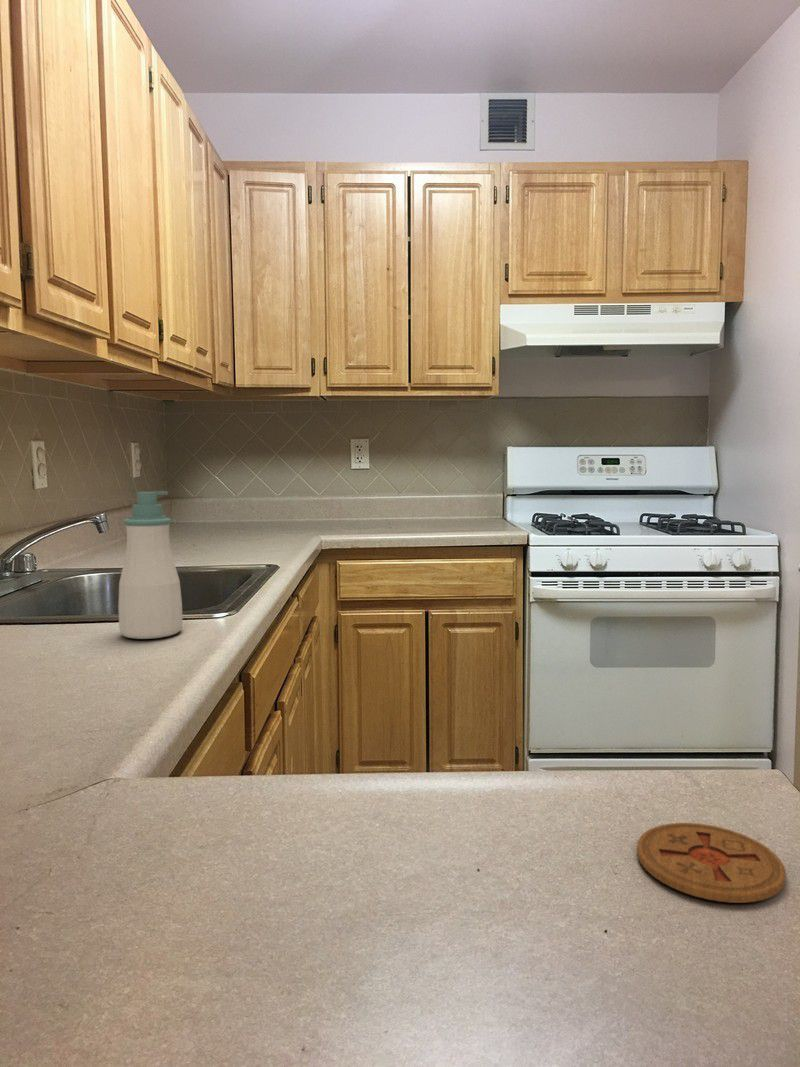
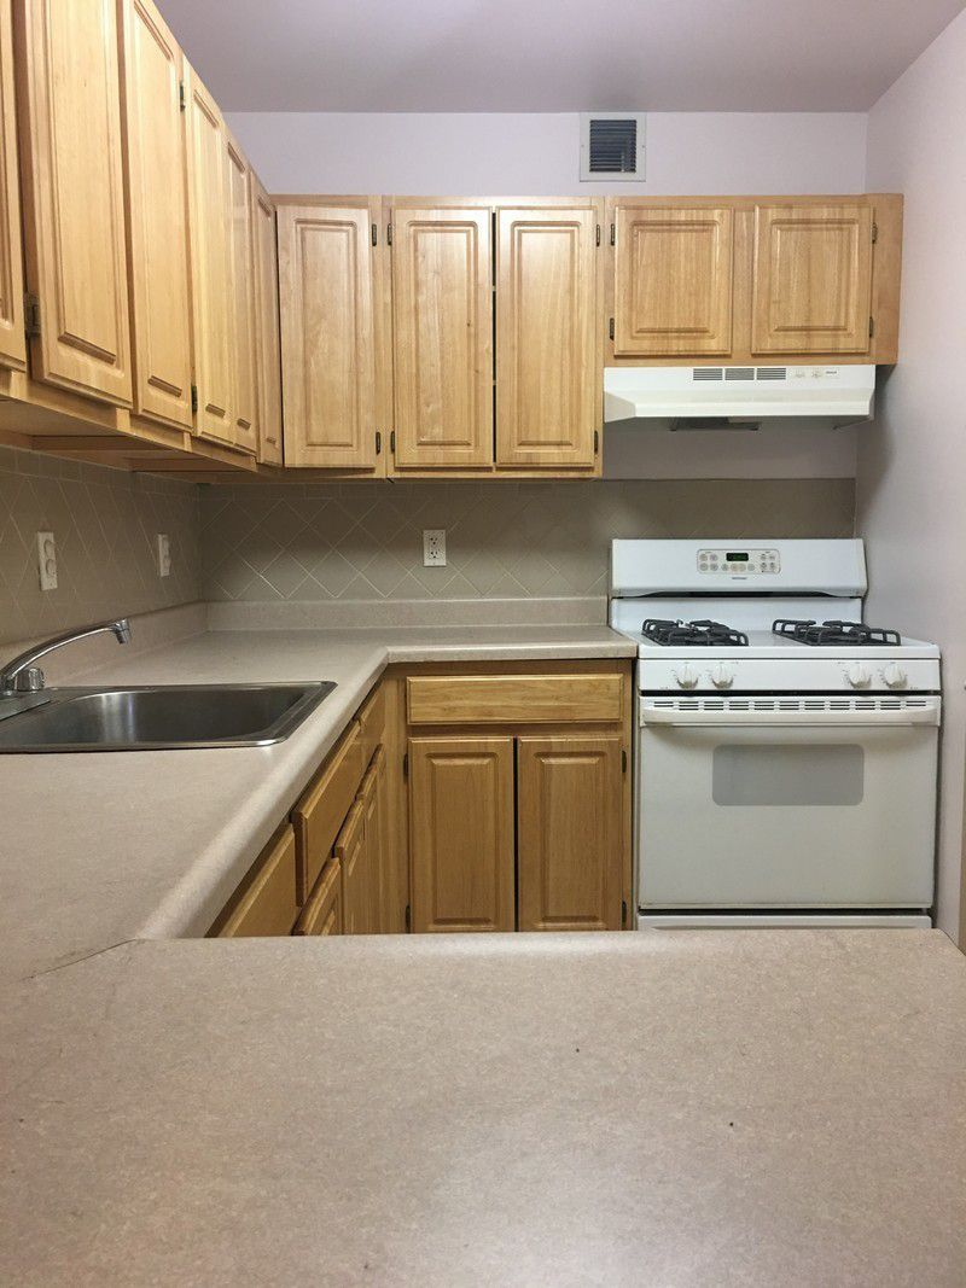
- soap bottle [117,490,184,640]
- coaster [636,822,787,904]
